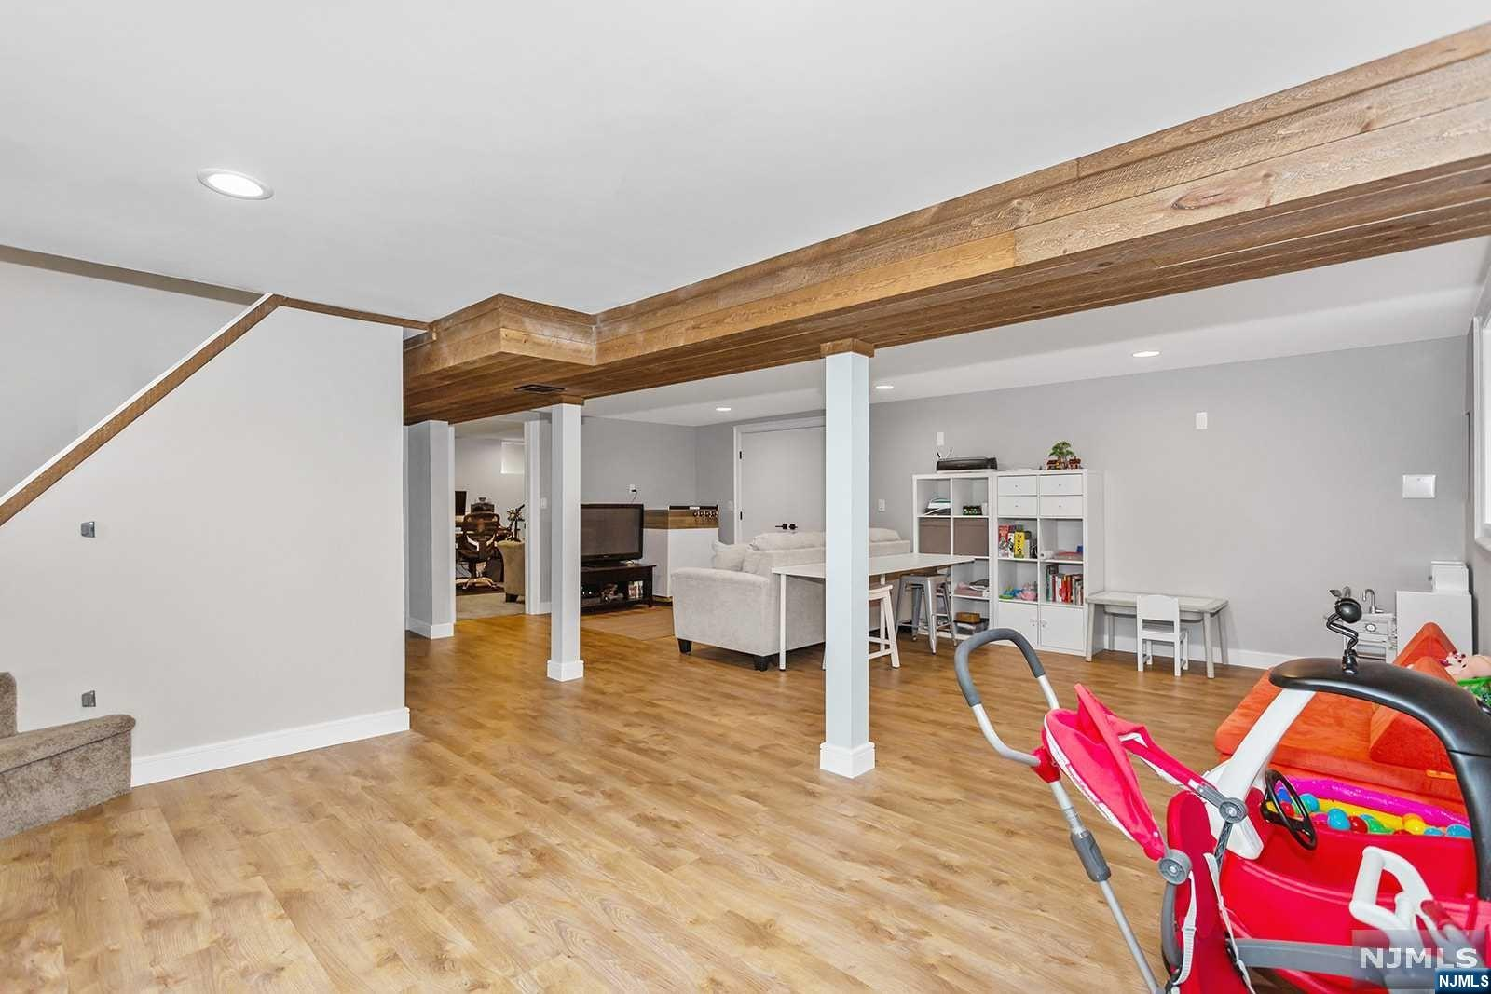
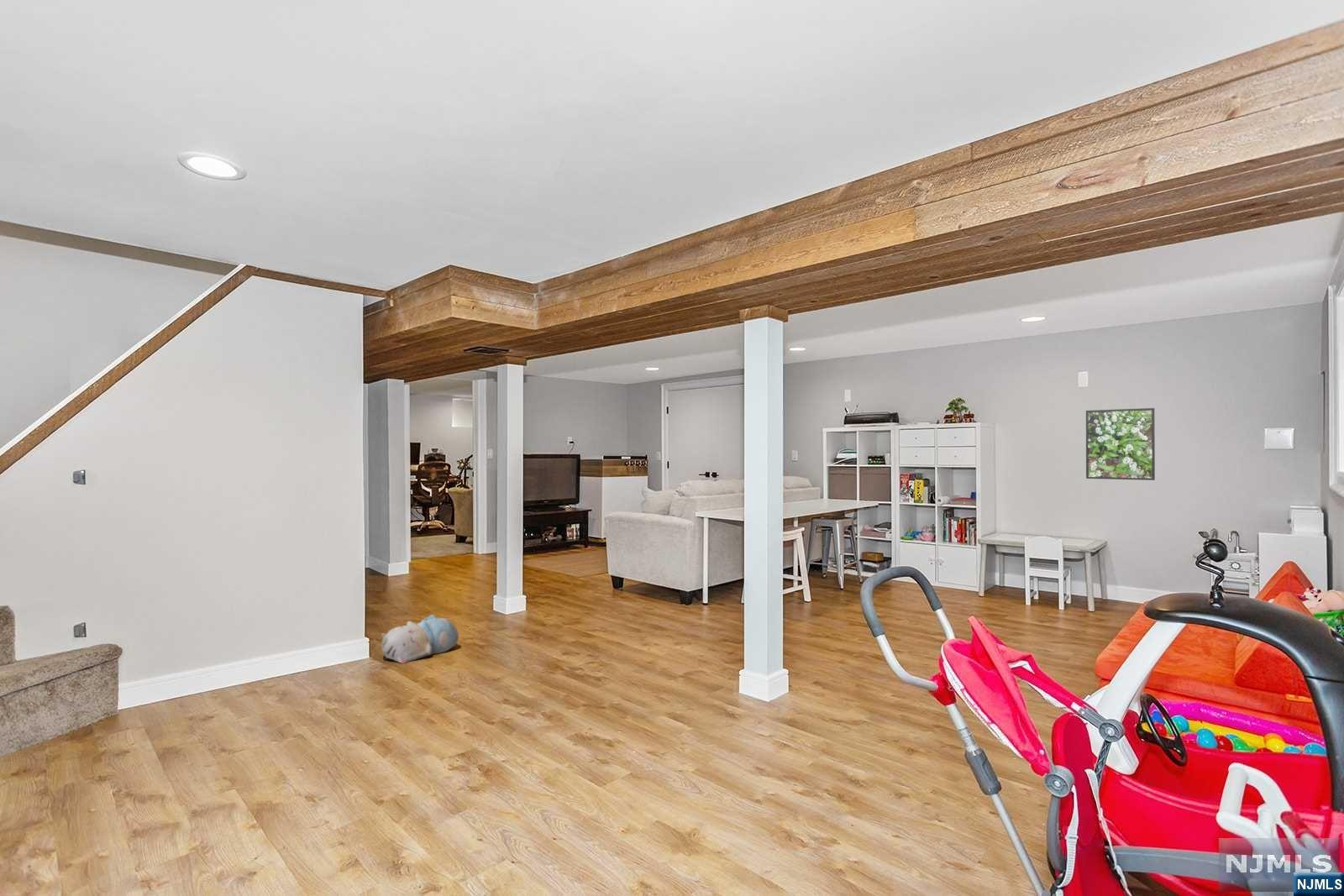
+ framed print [1085,407,1156,481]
+ plush toy [381,614,459,664]
